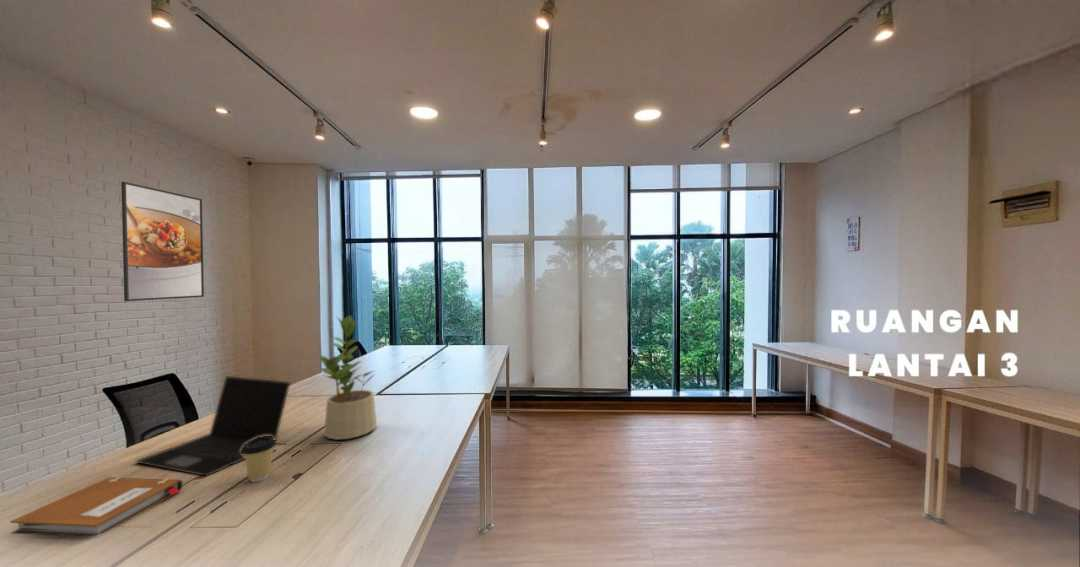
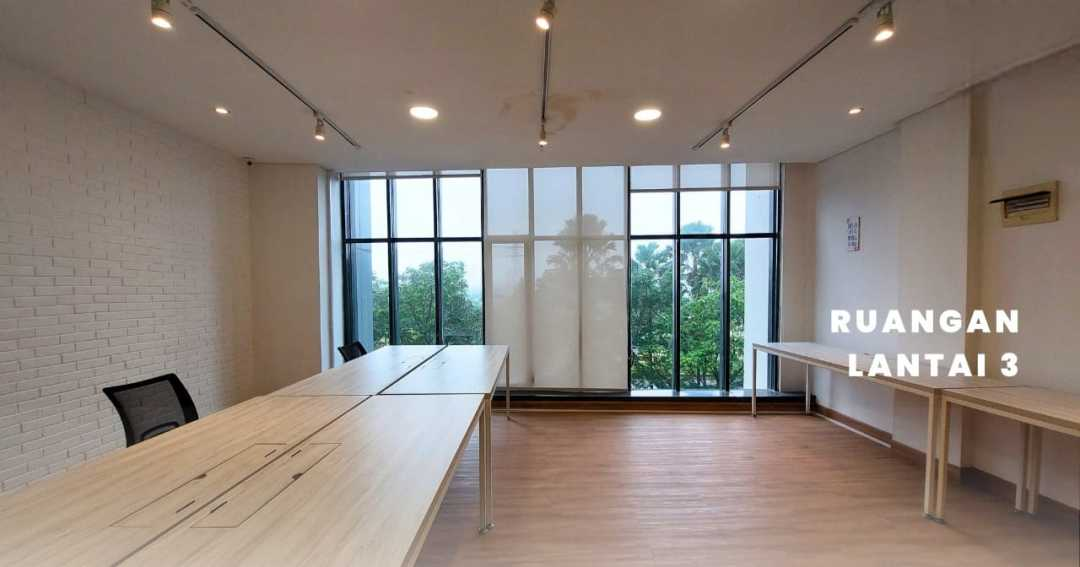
- potted plant [318,315,378,440]
- coffee cup [241,436,277,483]
- notebook [9,476,184,537]
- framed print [120,181,205,302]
- laptop [135,375,291,477]
